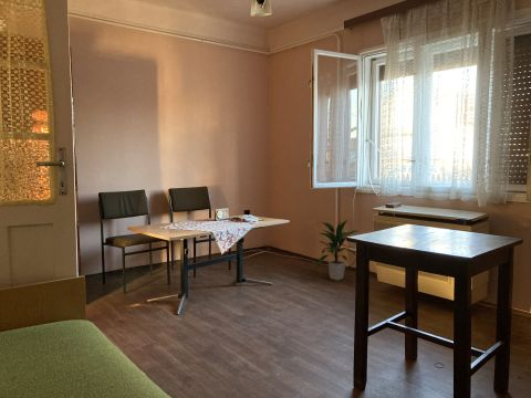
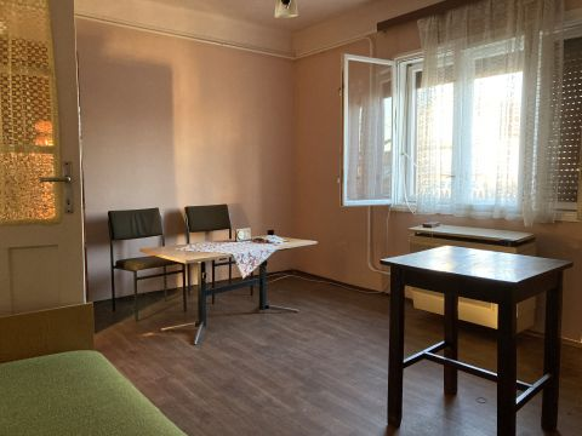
- indoor plant [315,219,358,281]
